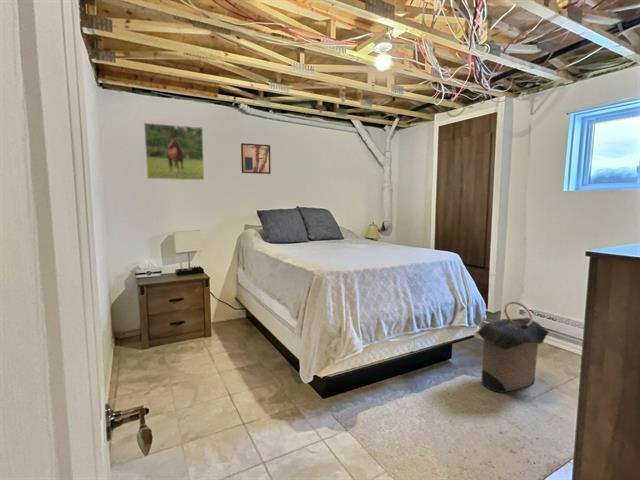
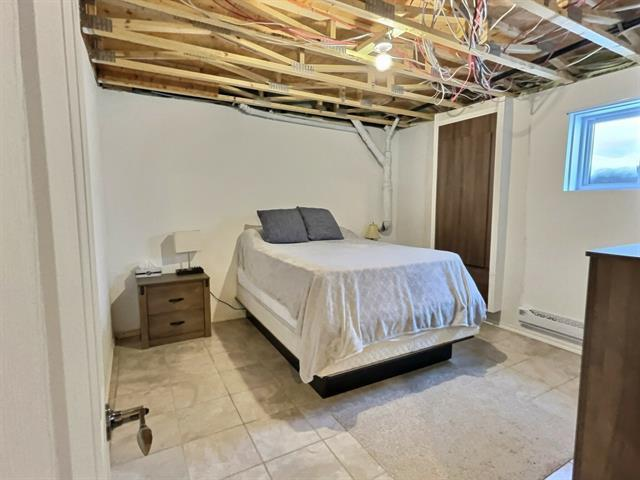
- laundry hamper [474,301,550,394]
- wall art [240,142,272,175]
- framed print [143,122,205,181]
